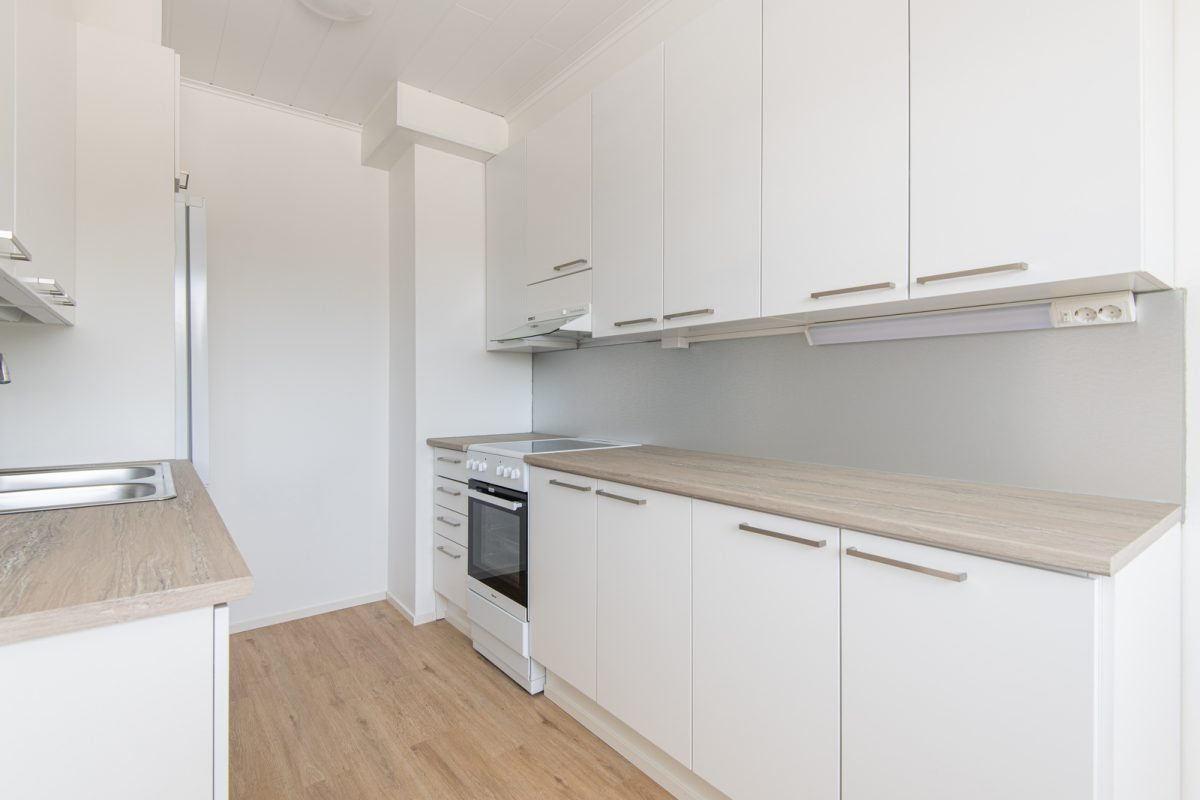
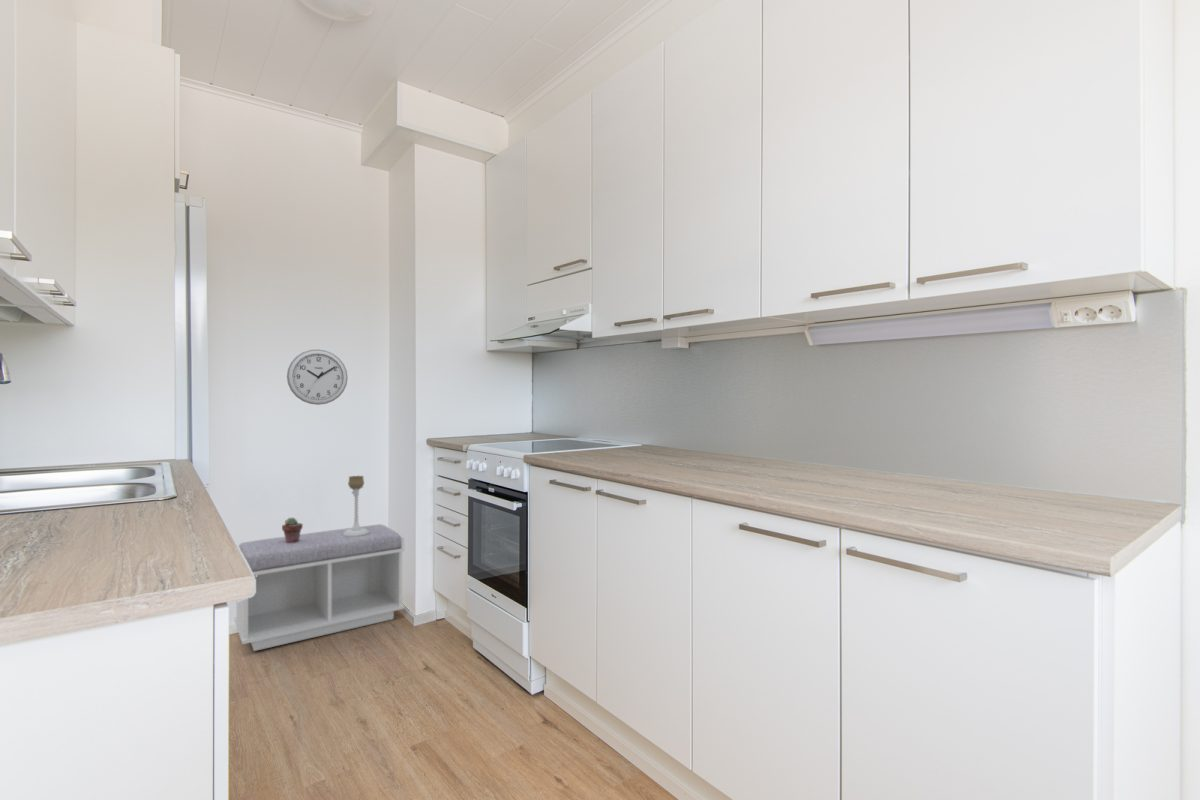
+ candle holder [344,475,369,536]
+ bench [234,523,405,652]
+ wall clock [286,348,349,406]
+ potted succulent [281,517,304,543]
